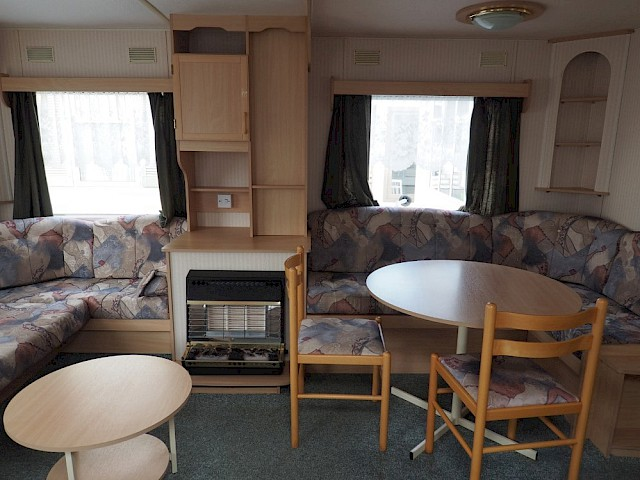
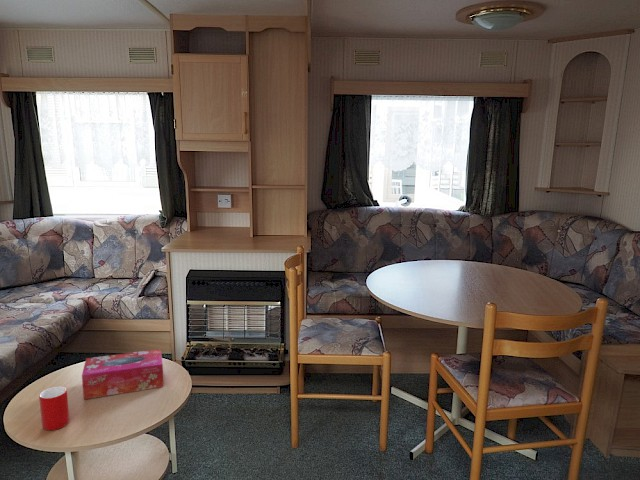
+ tissue box [81,348,165,400]
+ cup [38,386,70,431]
